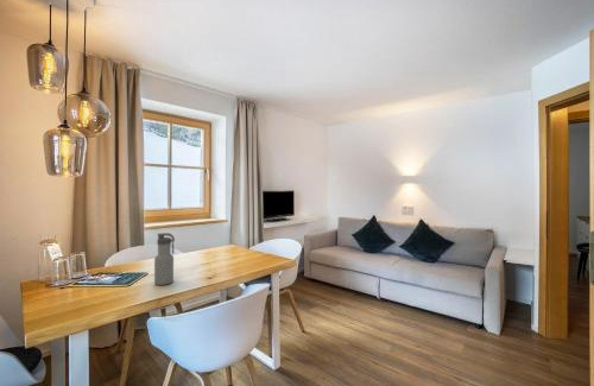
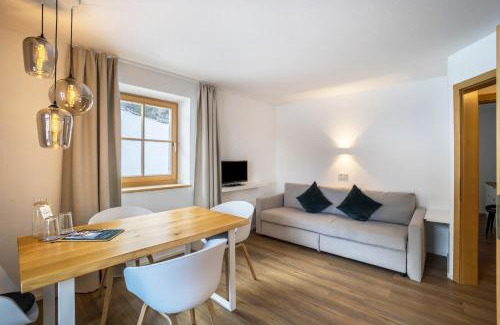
- water bottle [153,232,176,286]
